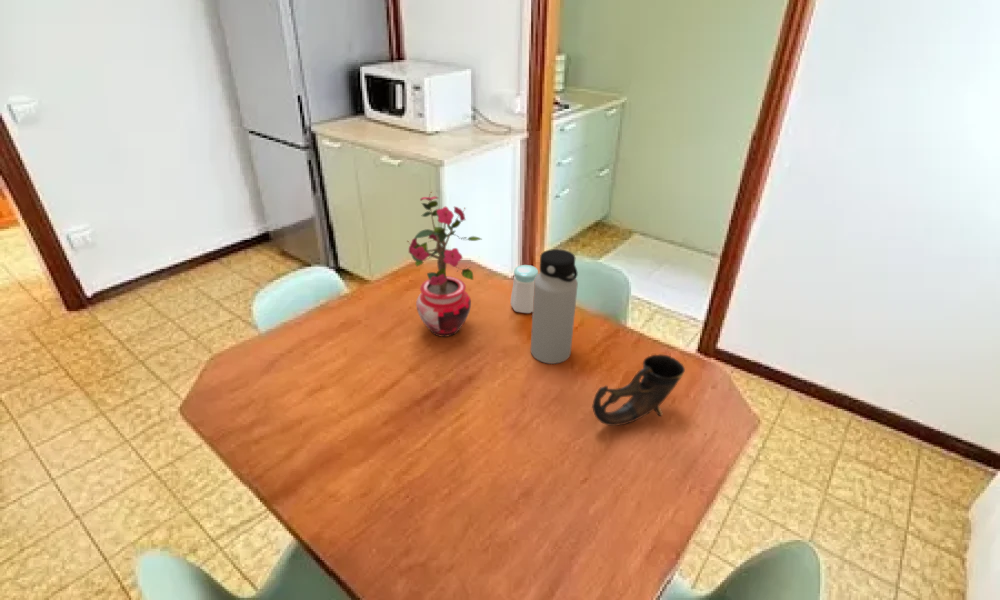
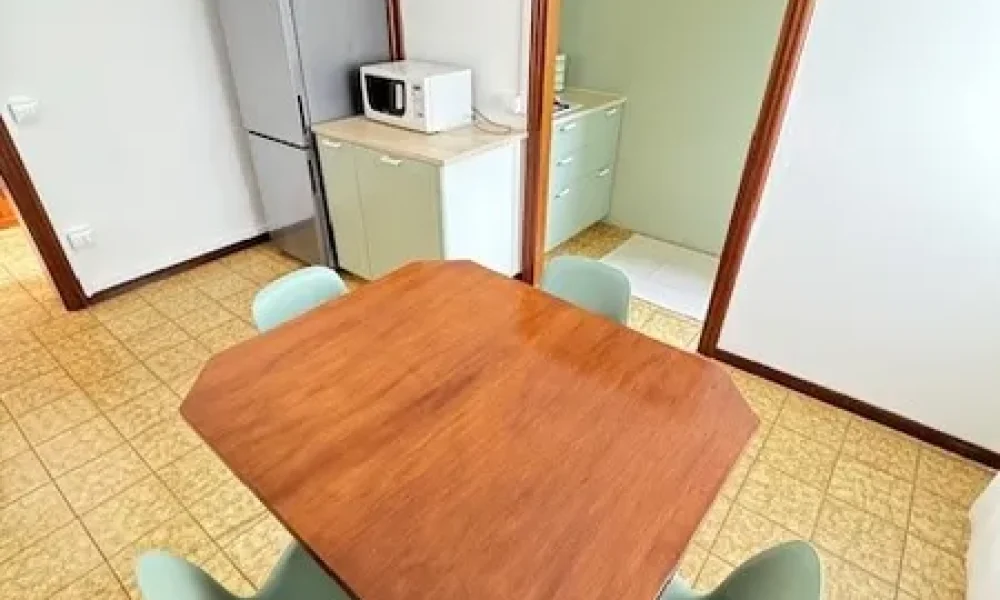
- cup [591,353,686,427]
- water bottle [530,248,579,365]
- salt shaker [510,264,539,314]
- potted plant [407,189,482,338]
